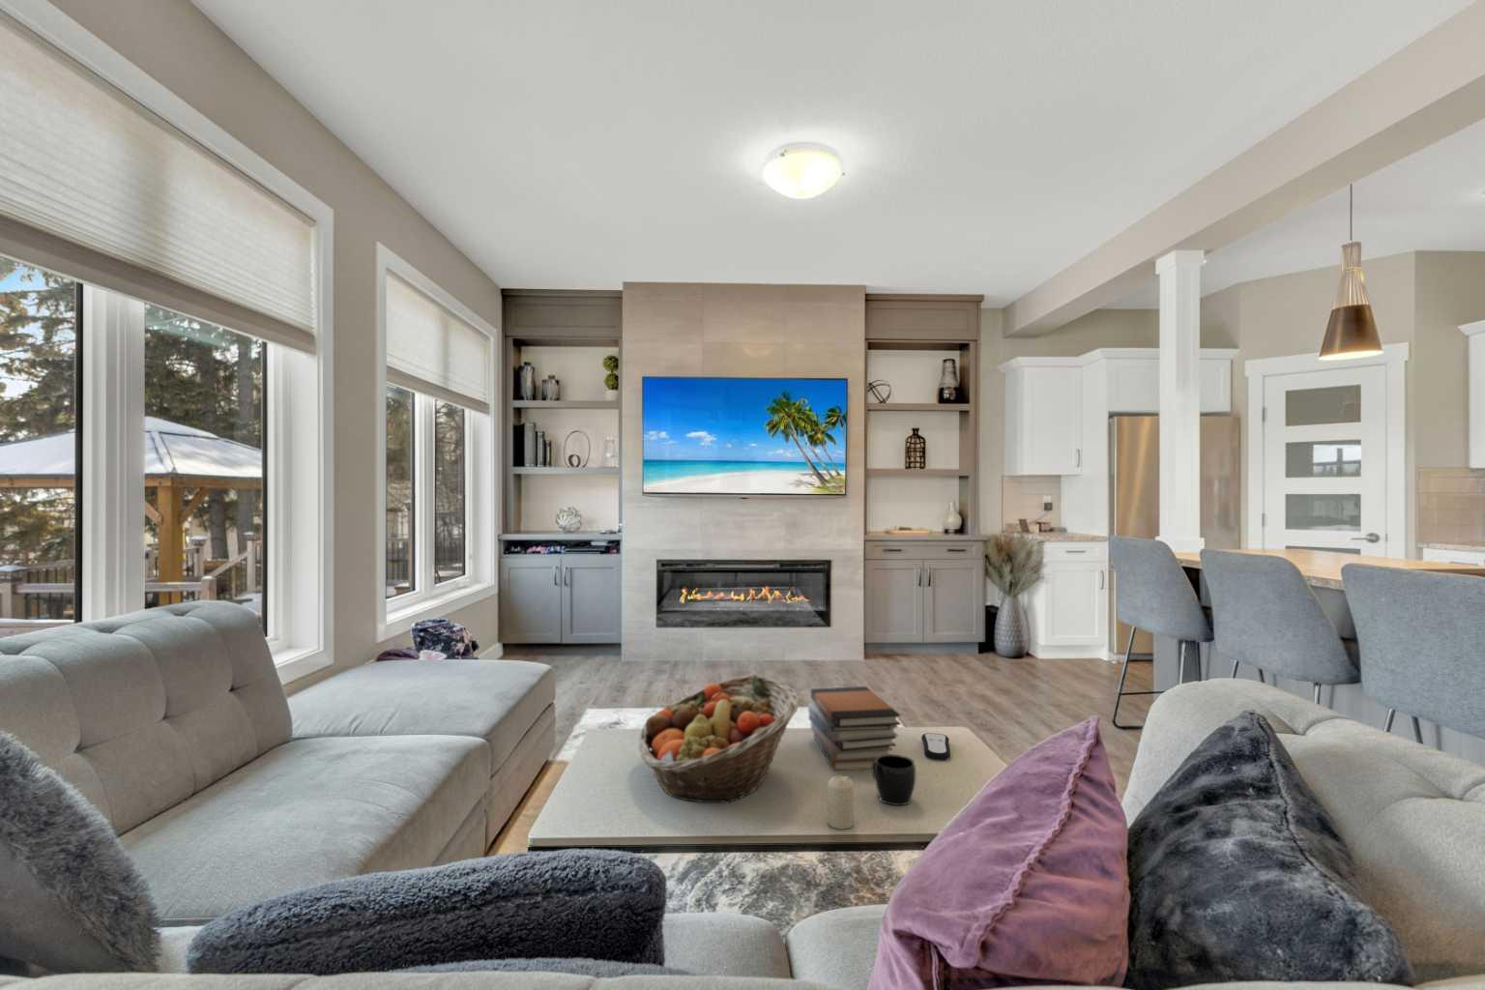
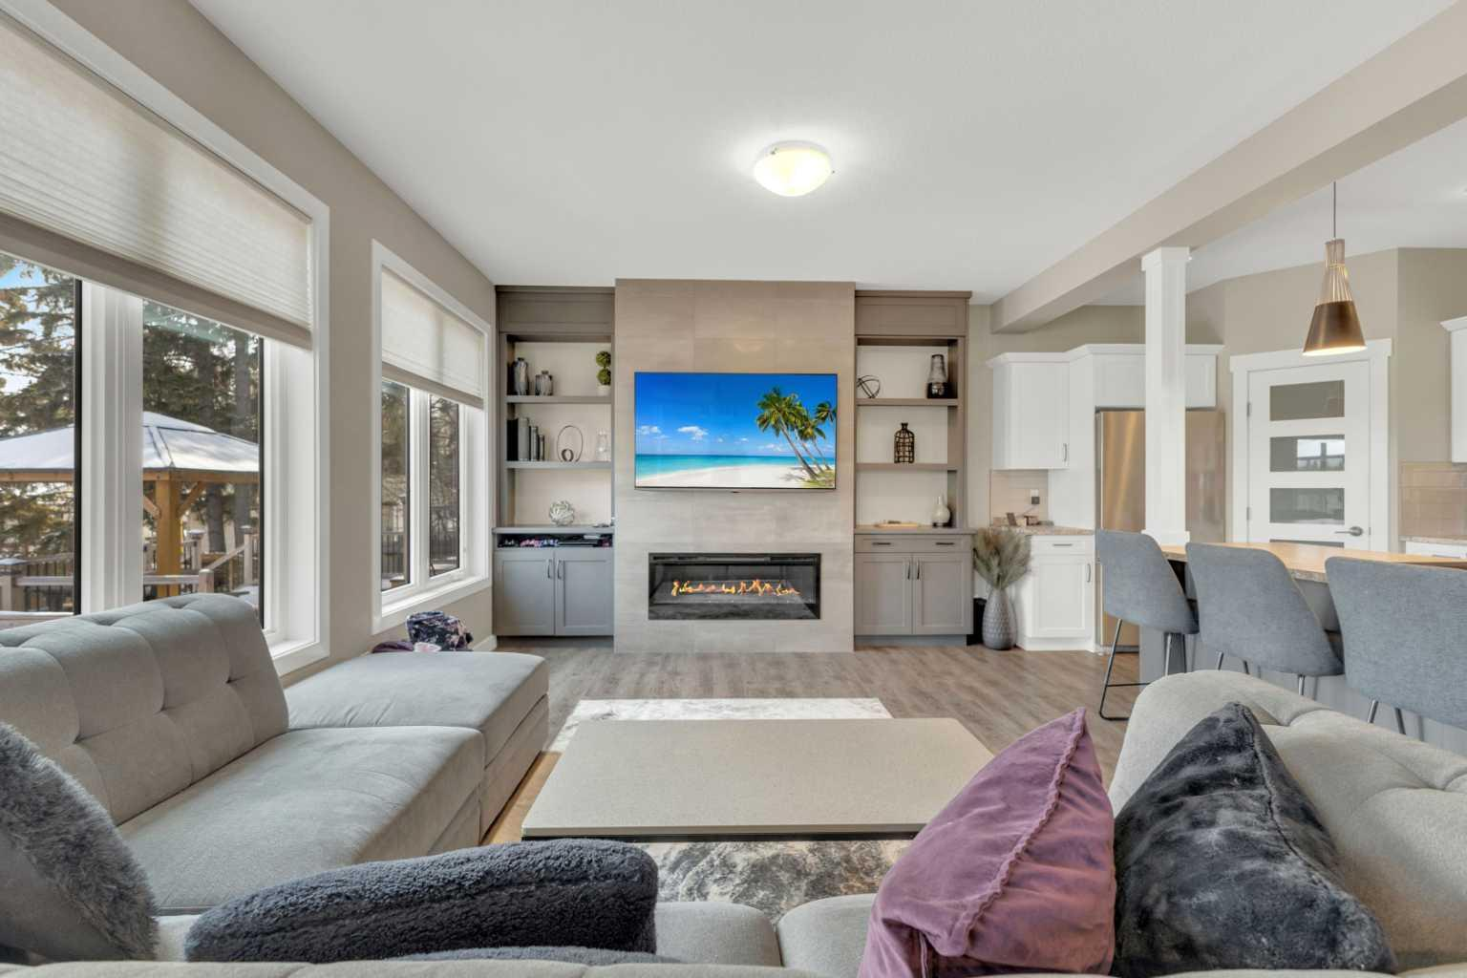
- fruit basket [638,674,800,804]
- remote control [920,731,951,761]
- book stack [808,685,902,771]
- mug [871,755,917,807]
- candle [826,775,855,830]
